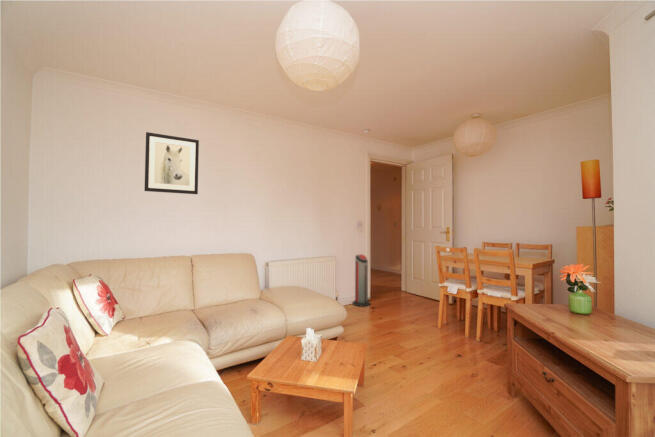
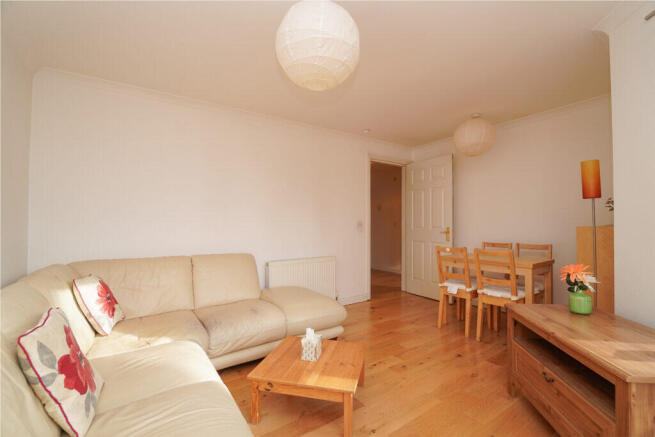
- air purifier [351,253,371,308]
- wall art [144,131,200,195]
